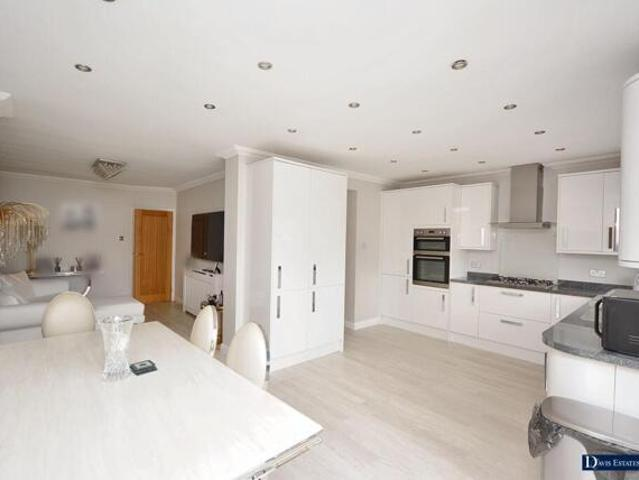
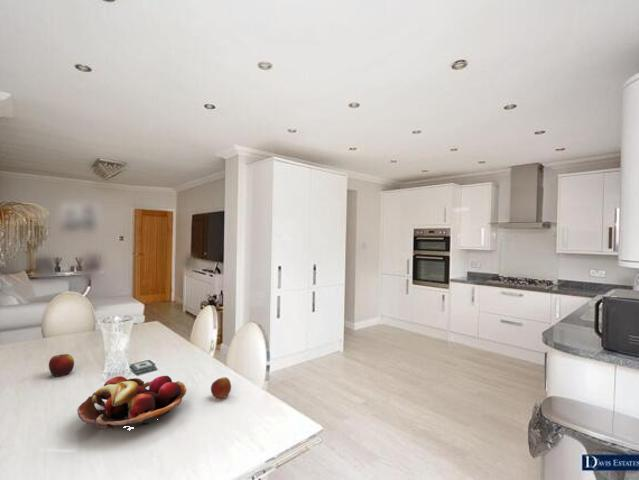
+ fruit basket [76,375,187,430]
+ apple [210,376,232,399]
+ apple [48,353,75,378]
